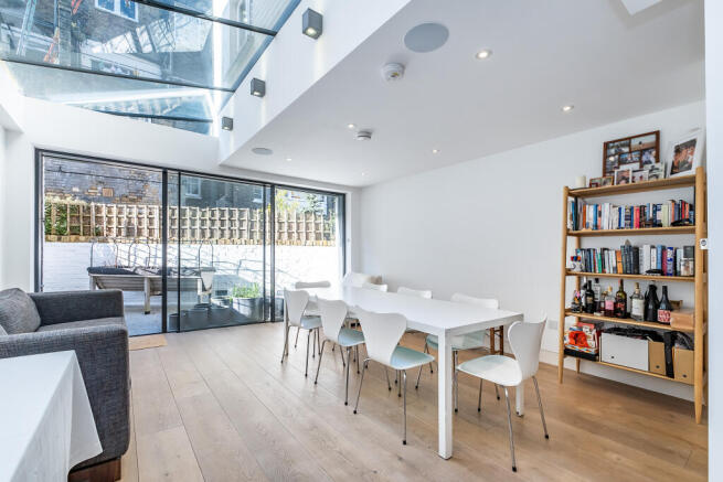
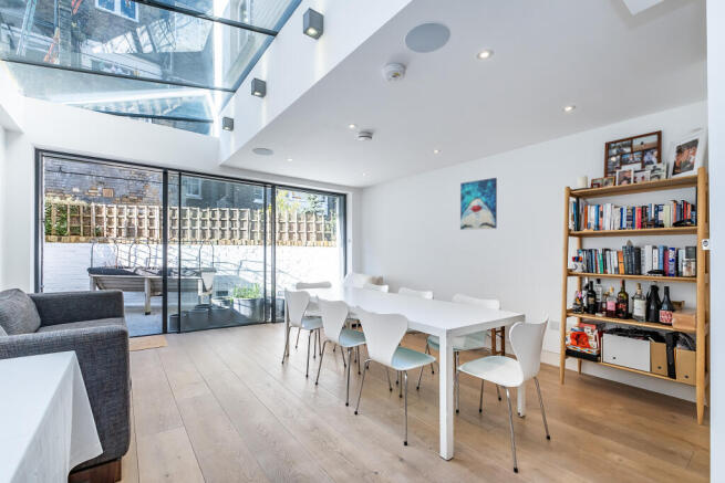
+ wall art [459,177,498,231]
